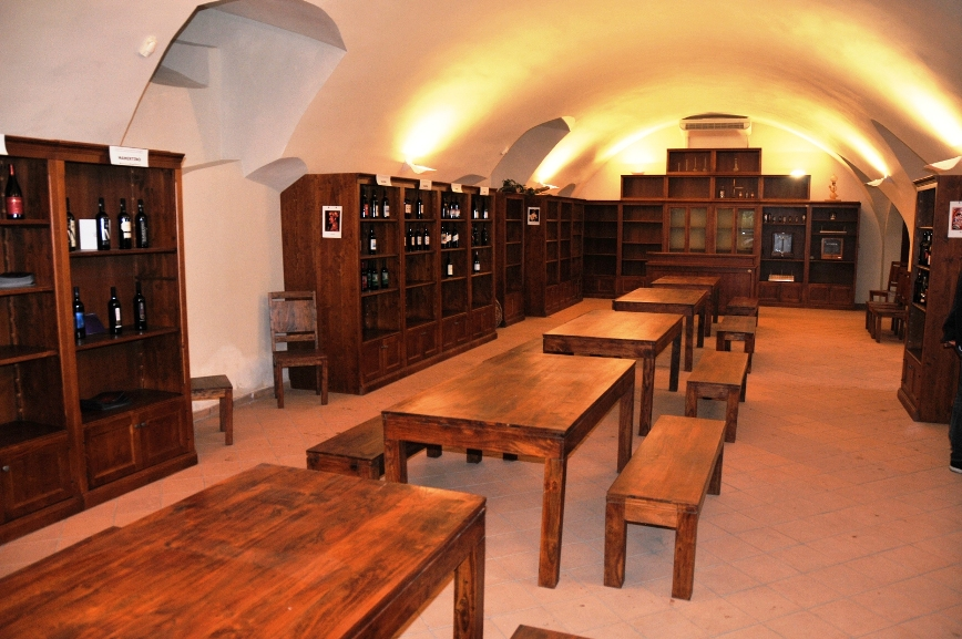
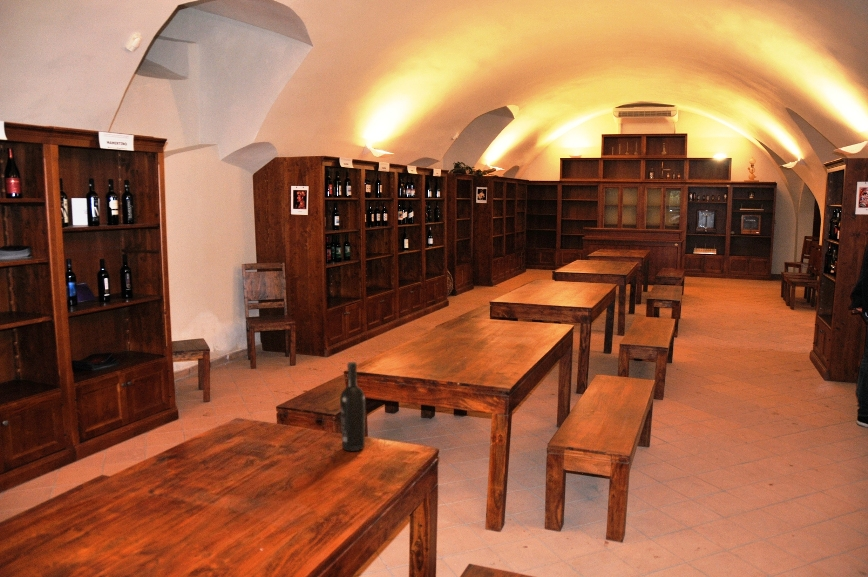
+ wine bottle [339,361,366,452]
